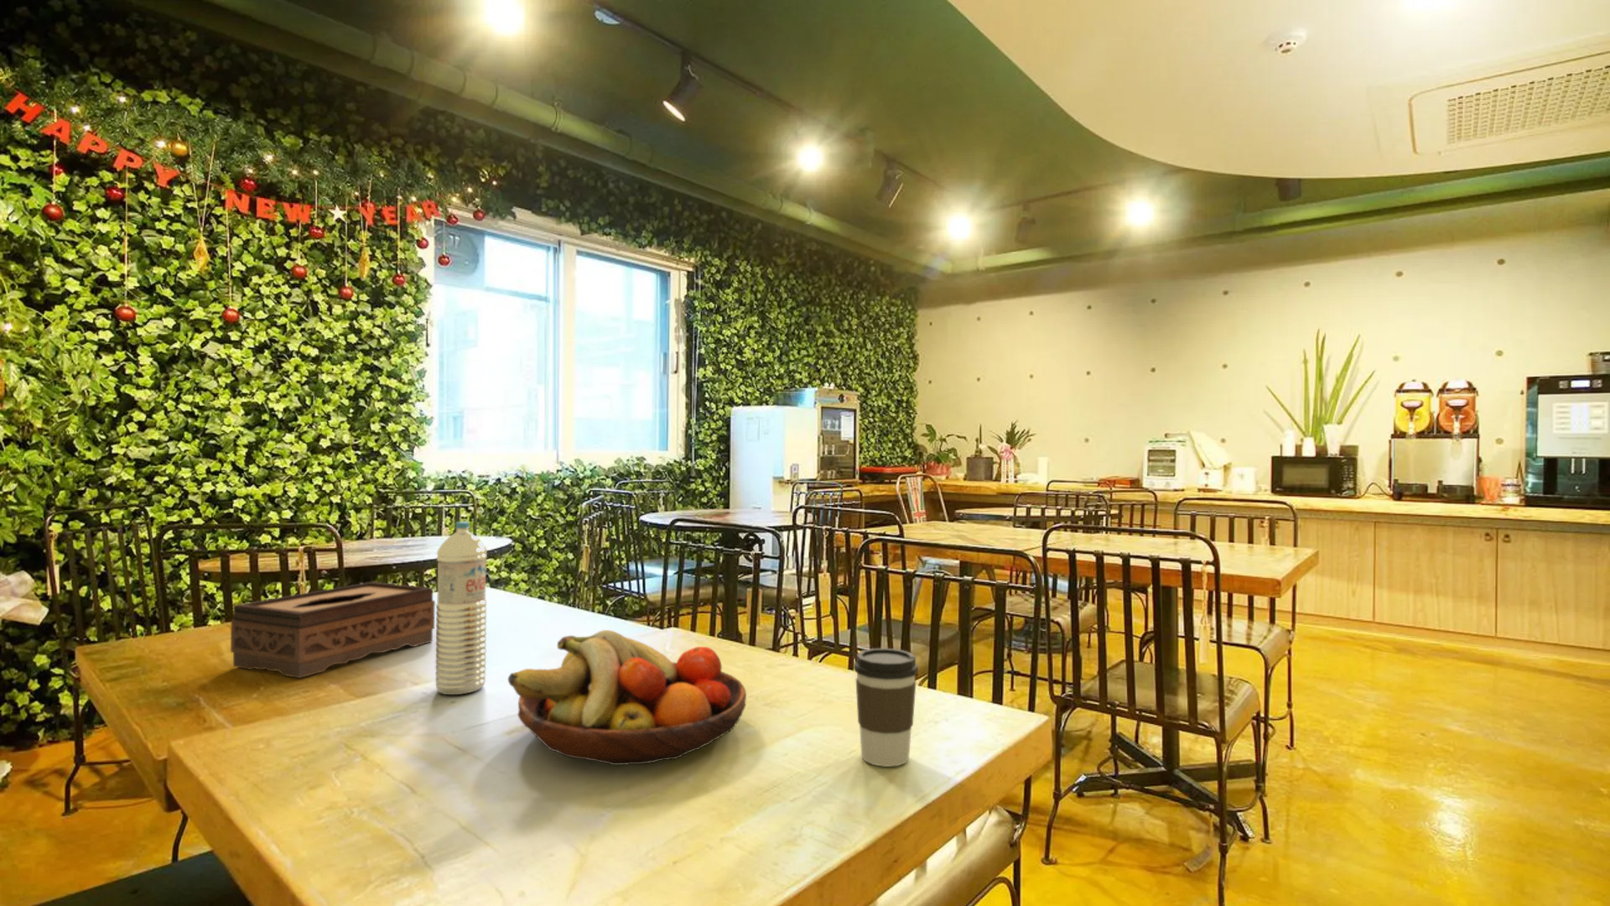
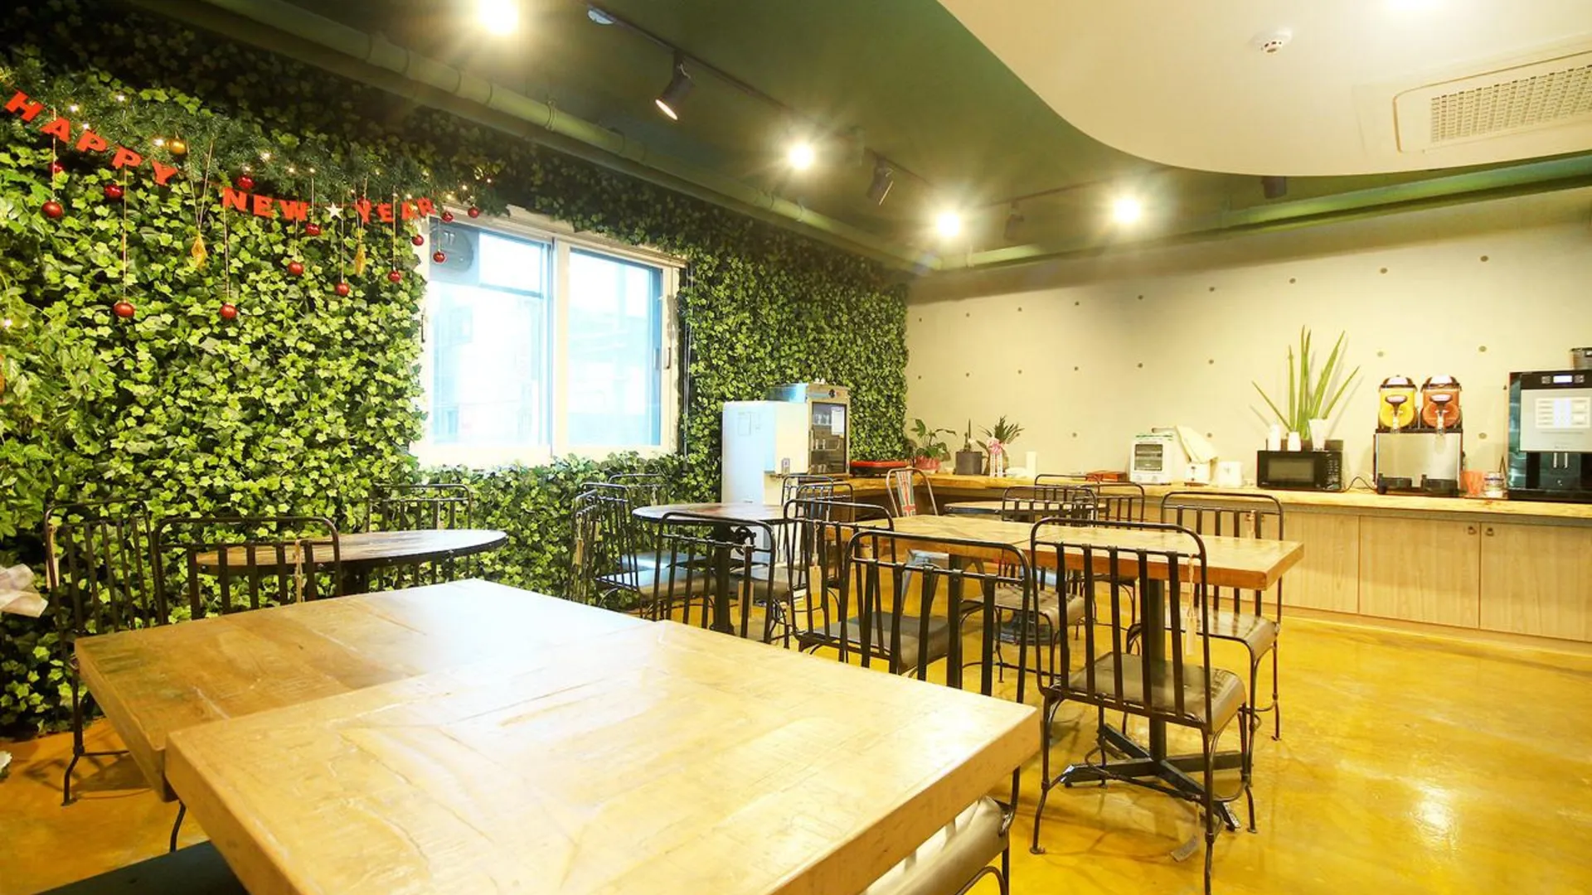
- water bottle [435,521,488,696]
- coffee cup [853,647,919,768]
- fruit bowl [508,629,748,766]
- tissue box [230,582,436,678]
